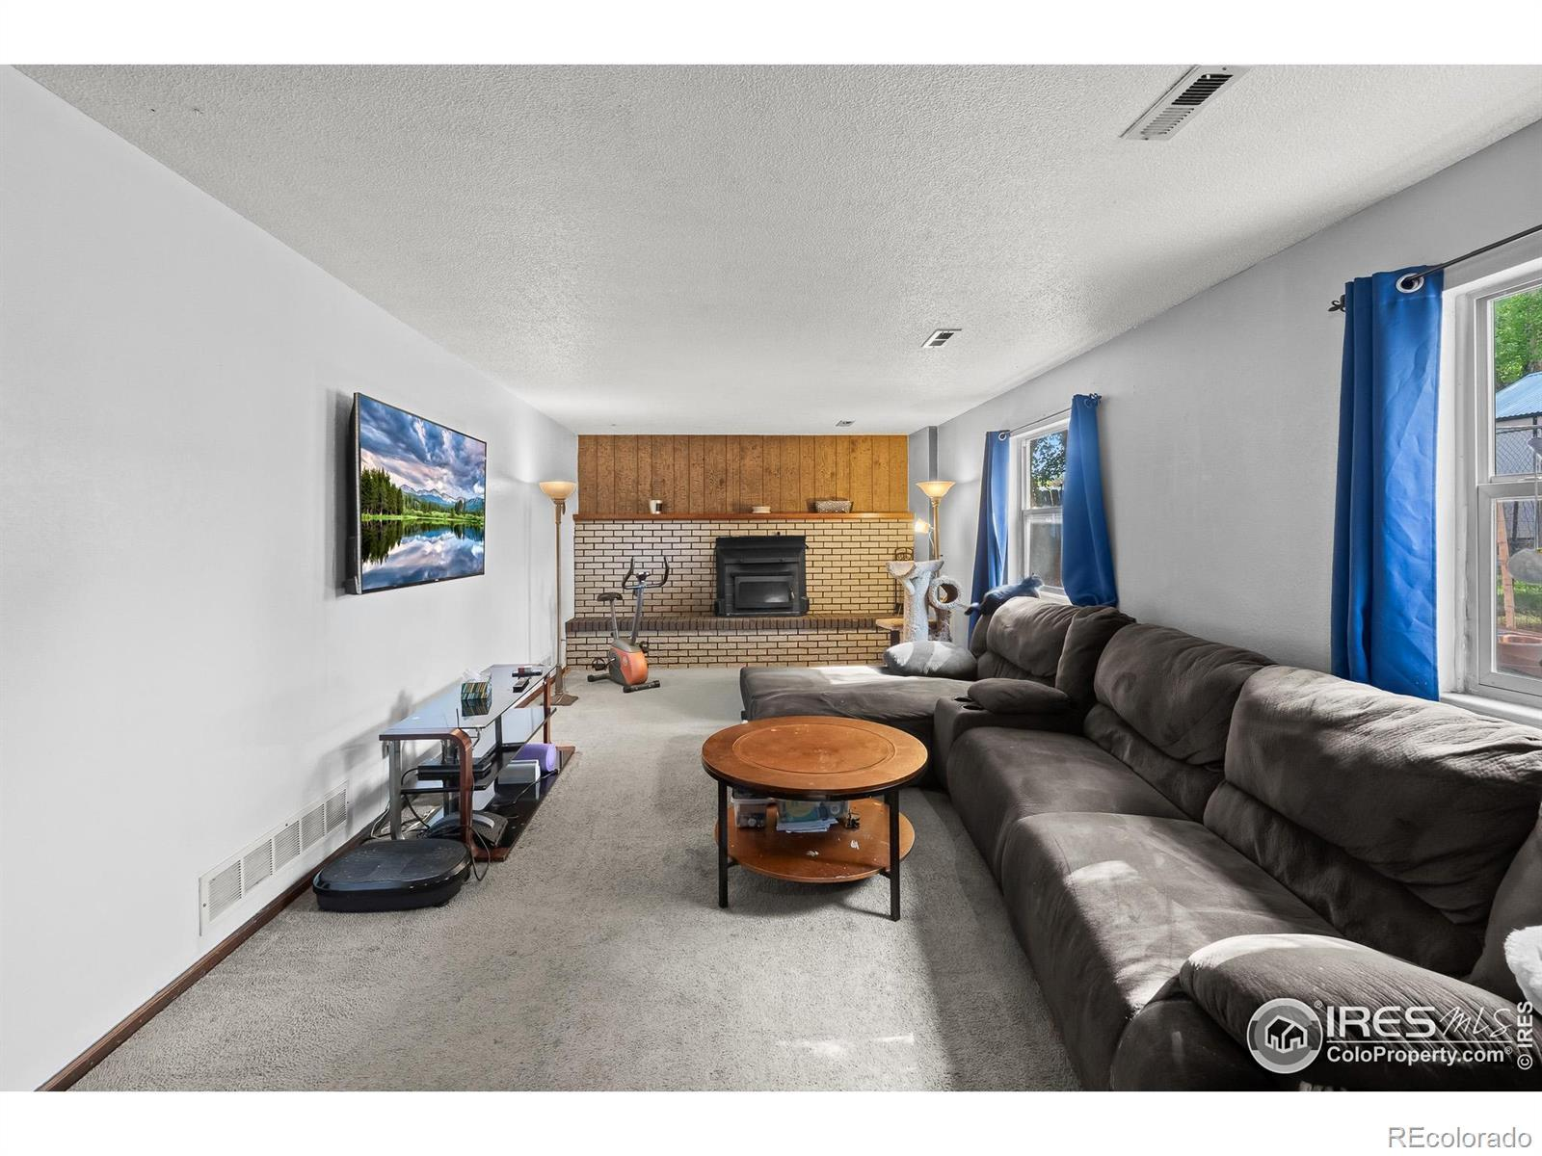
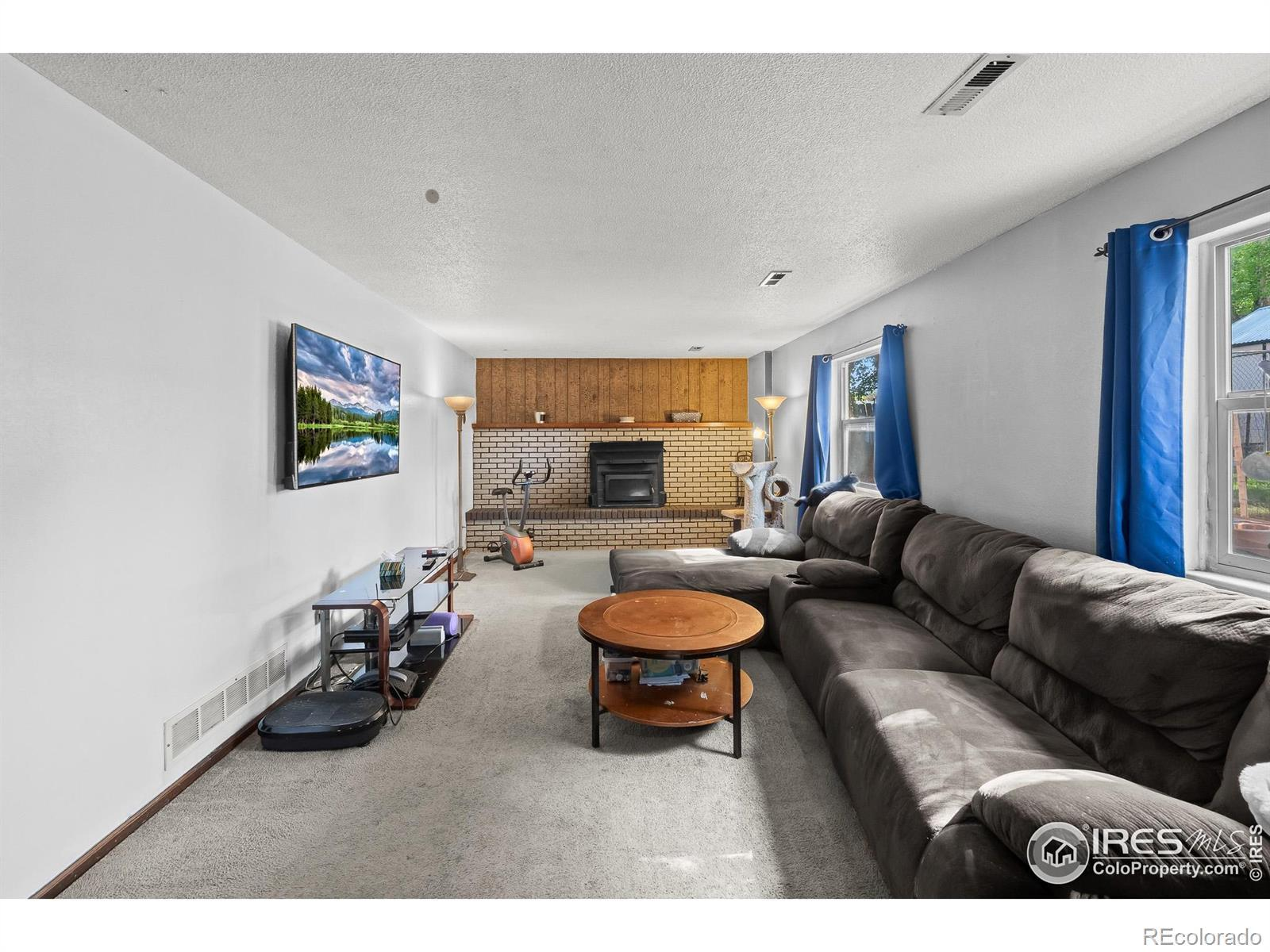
+ eyeball [425,188,440,205]
